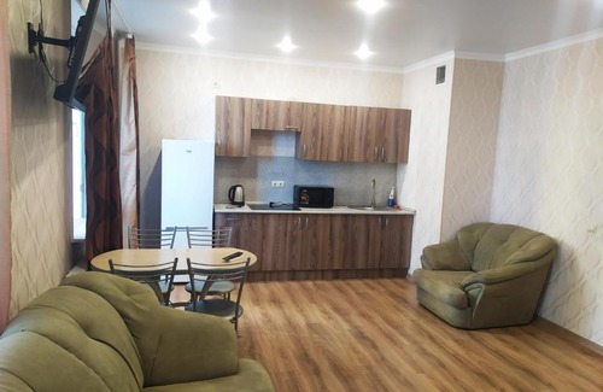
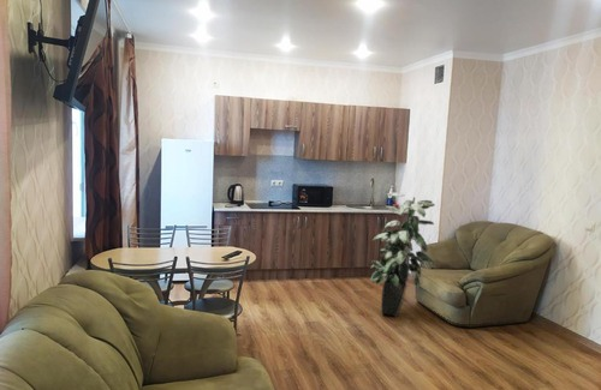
+ indoor plant [369,191,436,318]
